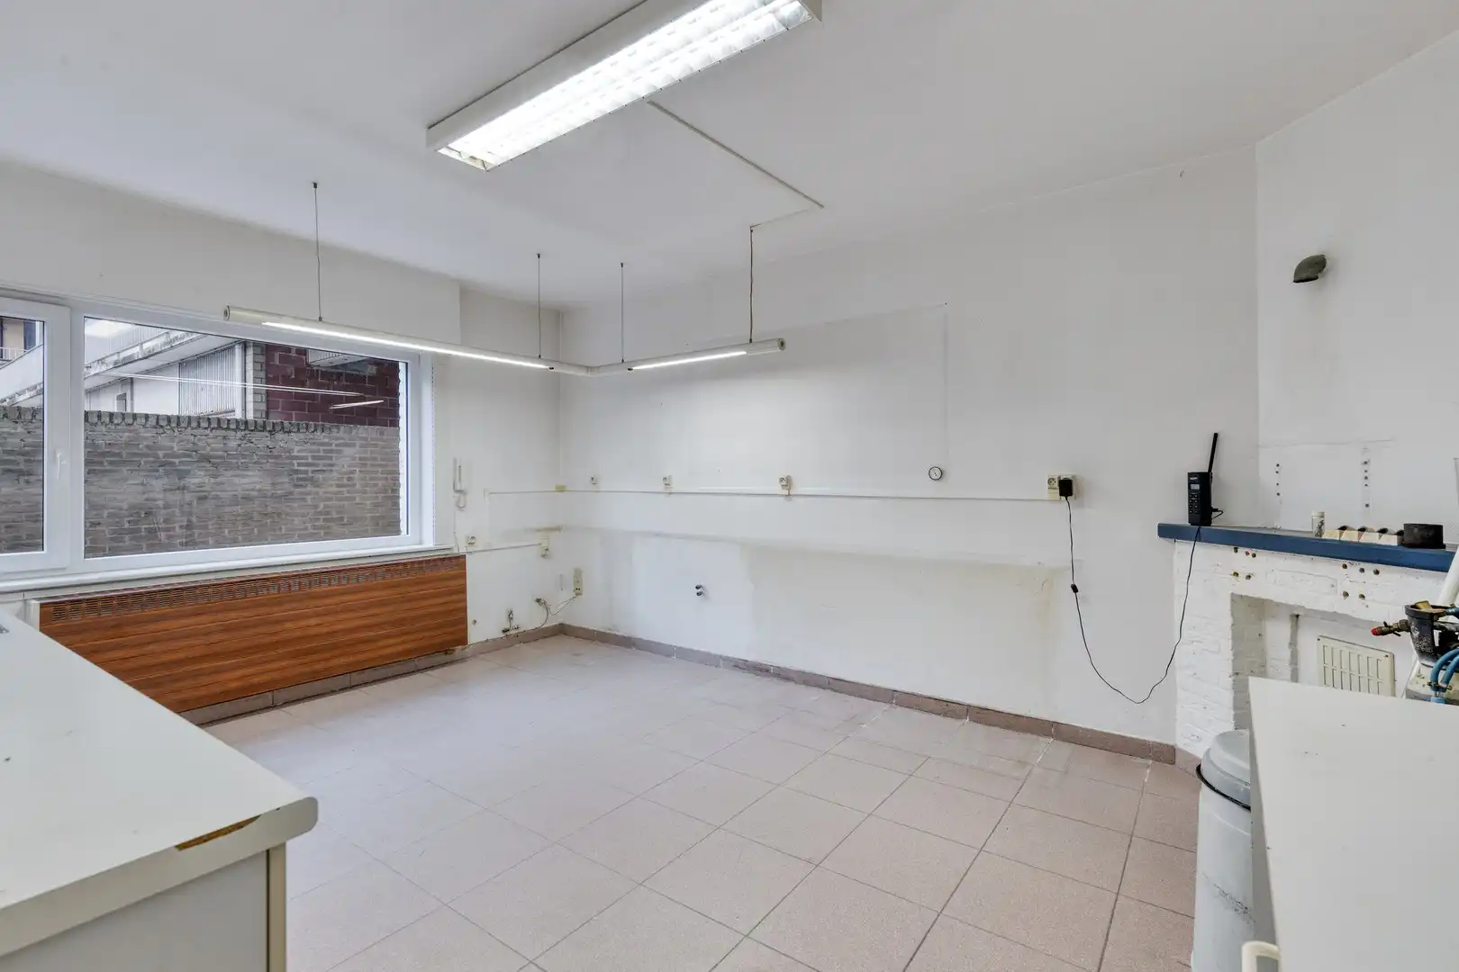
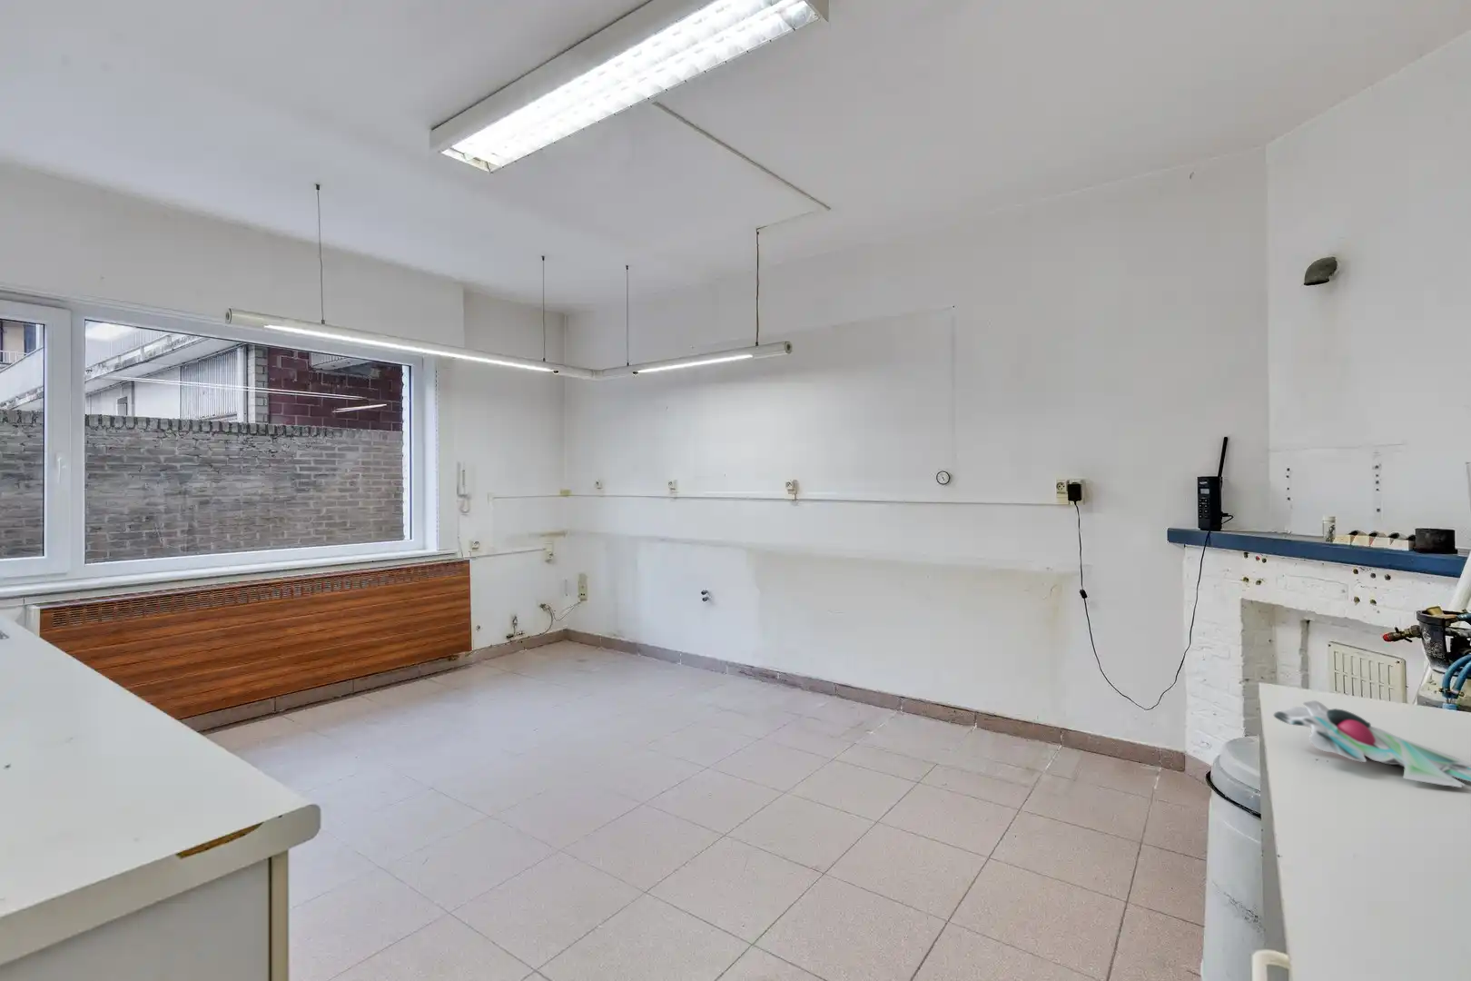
+ papers [1272,700,1471,788]
